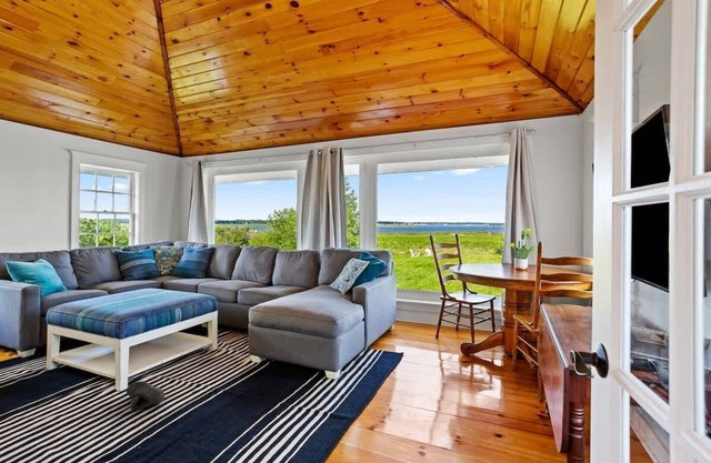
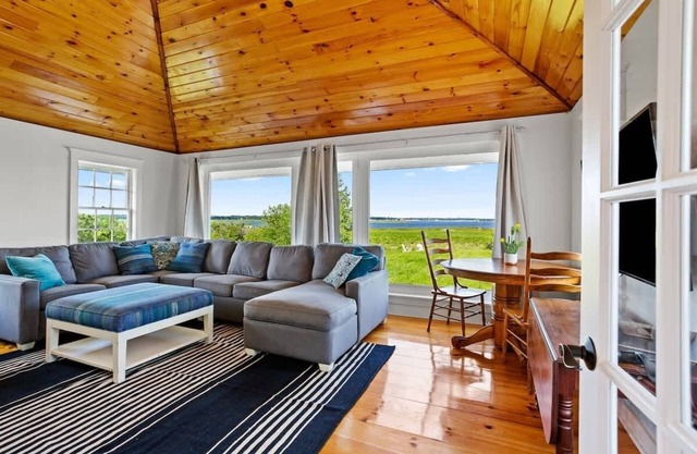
- sneaker [126,380,166,411]
